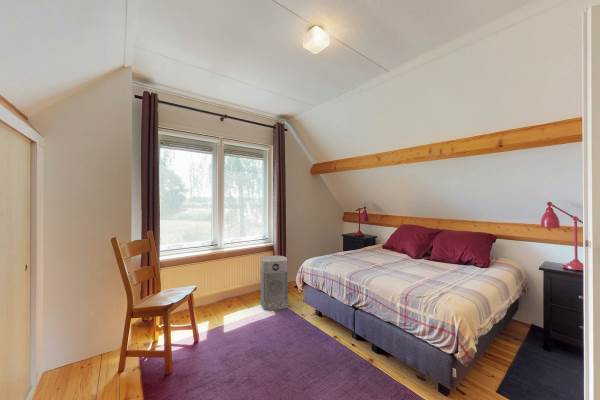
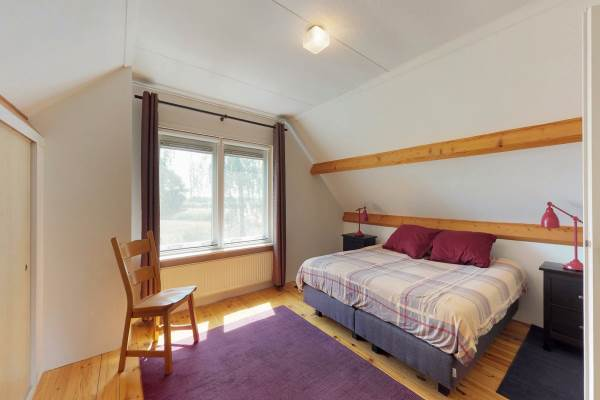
- air purifier [259,255,289,311]
